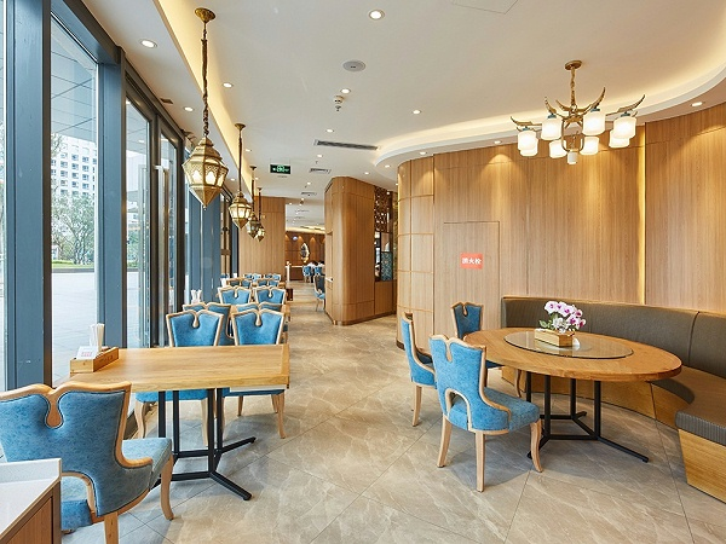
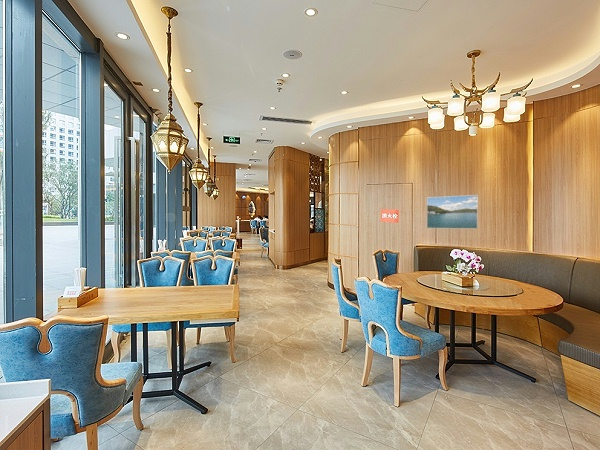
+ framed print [426,194,479,230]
